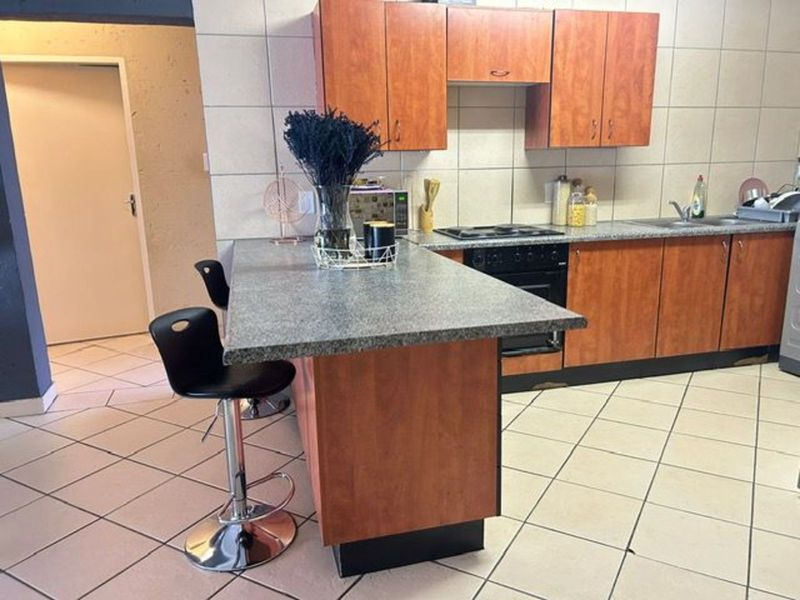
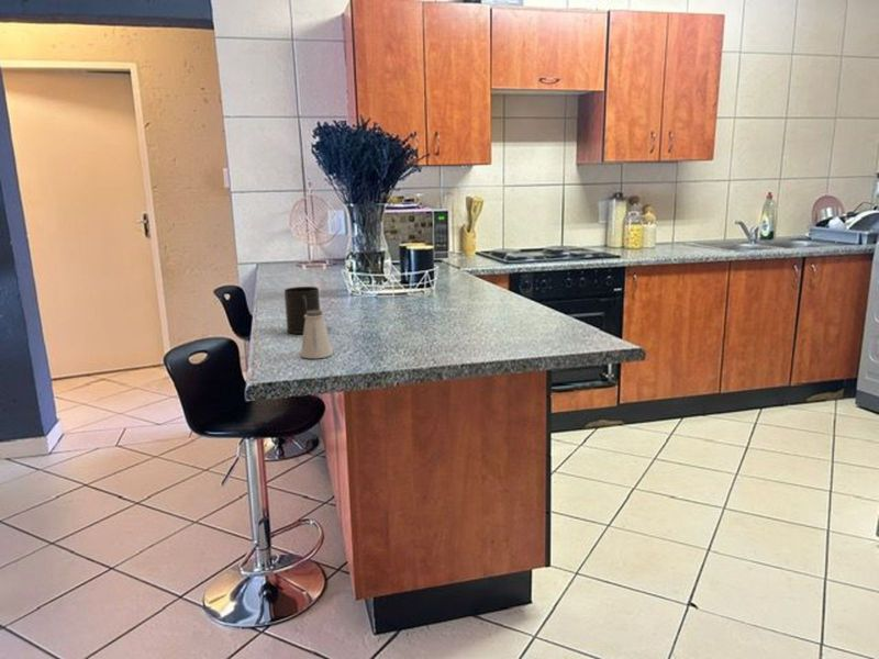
+ saltshaker [300,310,334,359]
+ mug [283,286,321,335]
